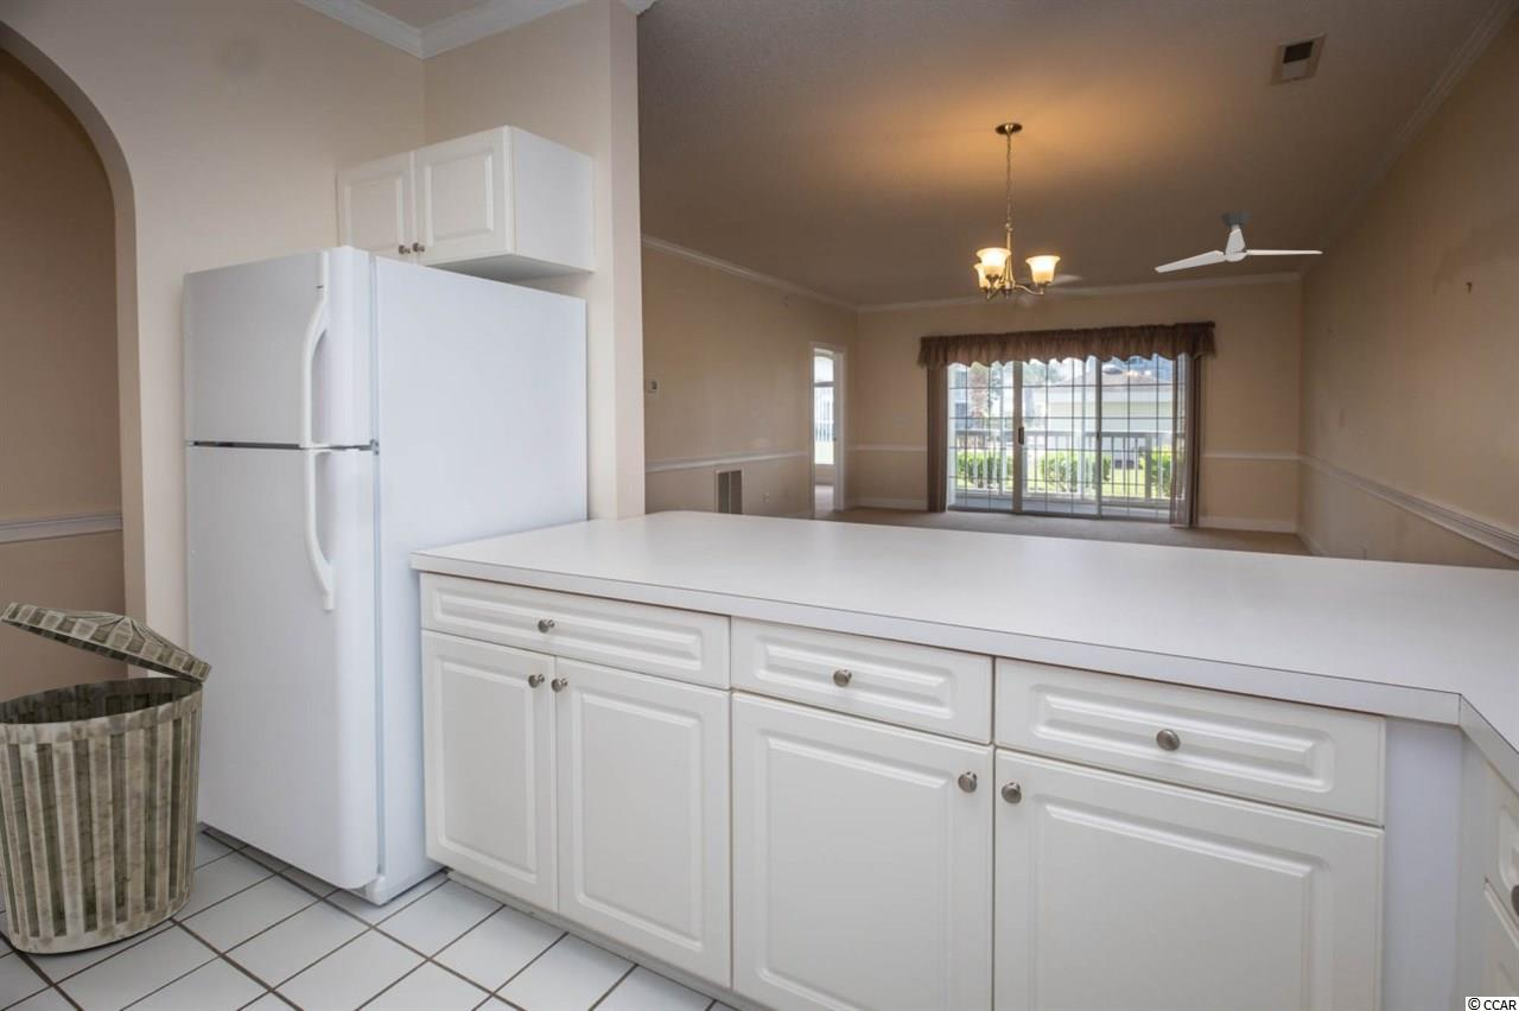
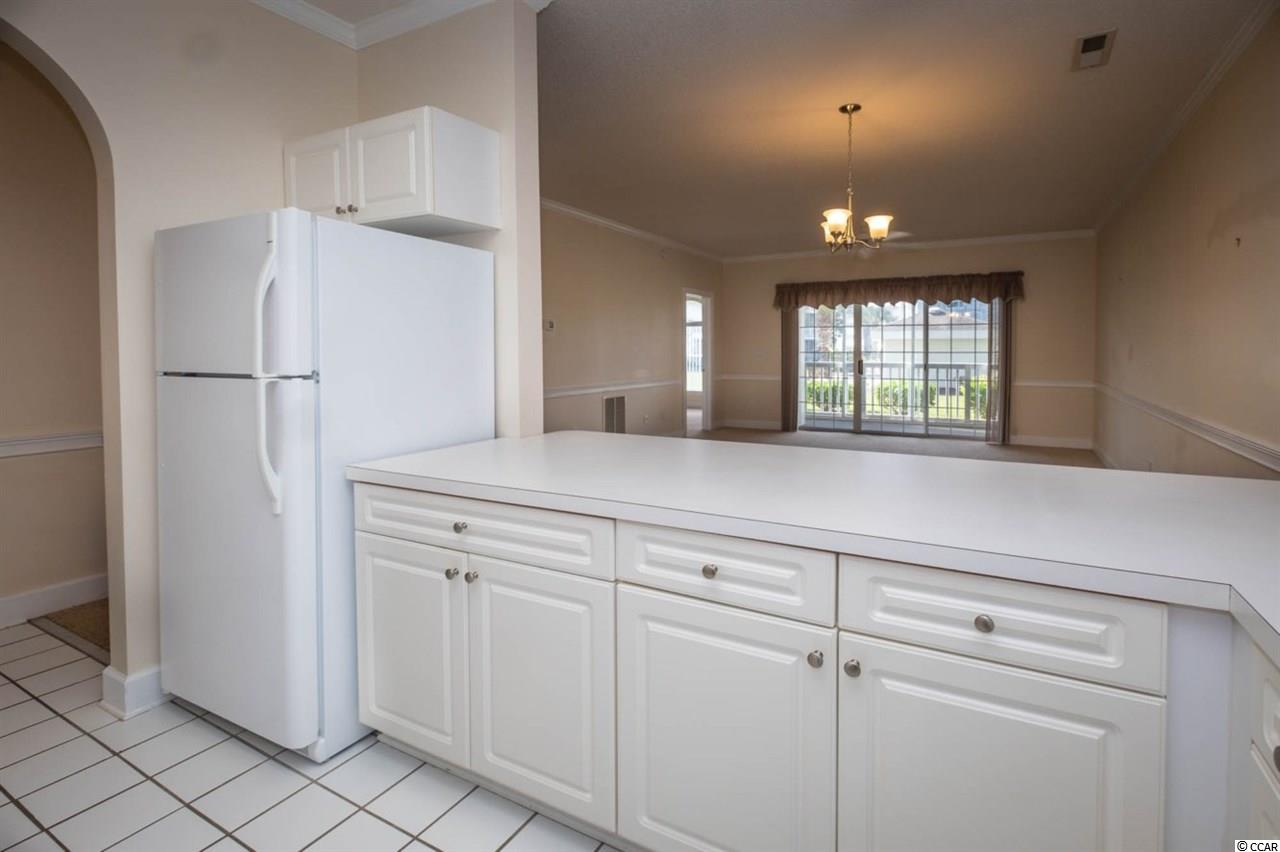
- ceiling fan [1153,209,1323,274]
- trash can [0,602,214,955]
